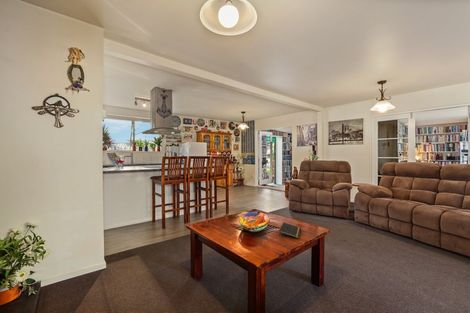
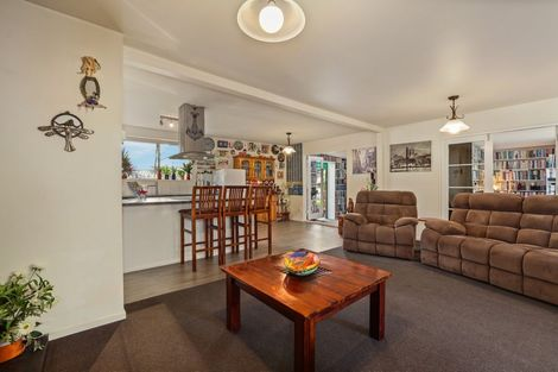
- notepad [278,221,302,239]
